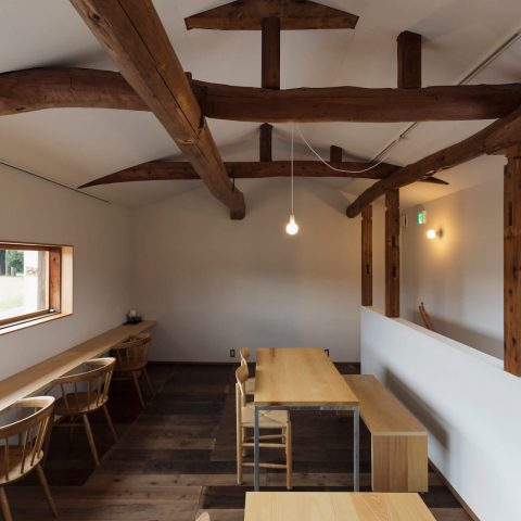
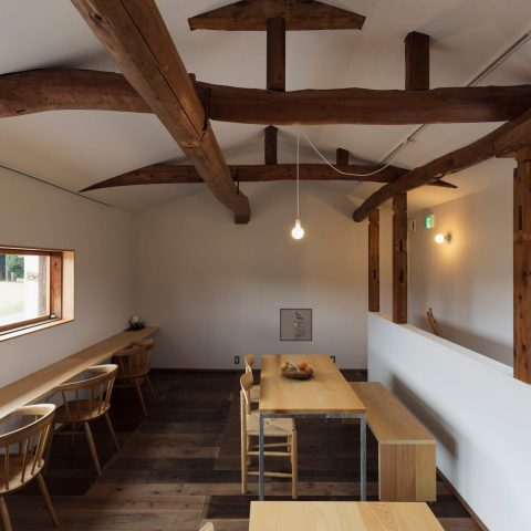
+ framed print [279,308,313,342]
+ fruit bowl [280,360,314,379]
